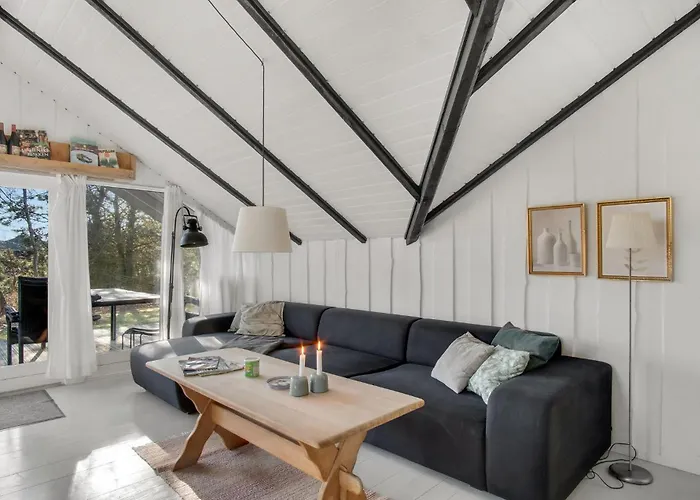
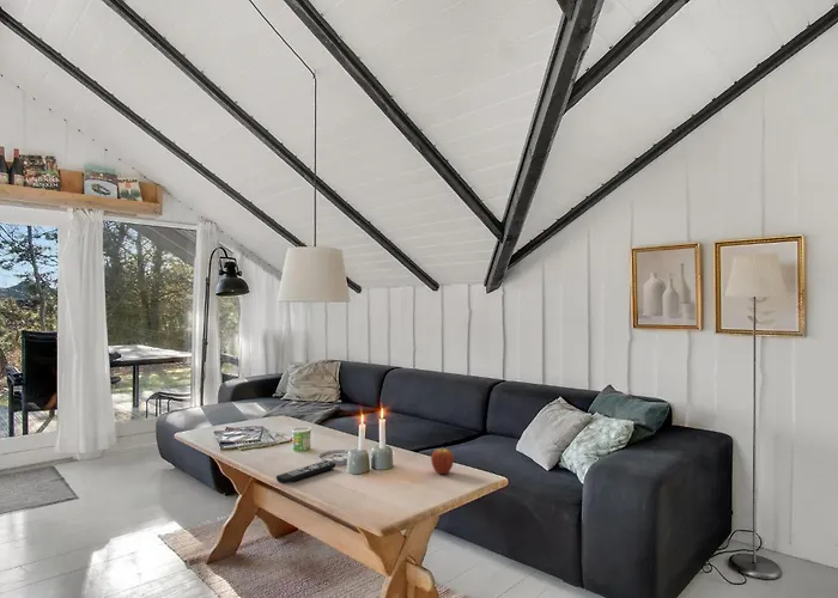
+ fruit [430,446,455,475]
+ remote control [275,459,338,484]
